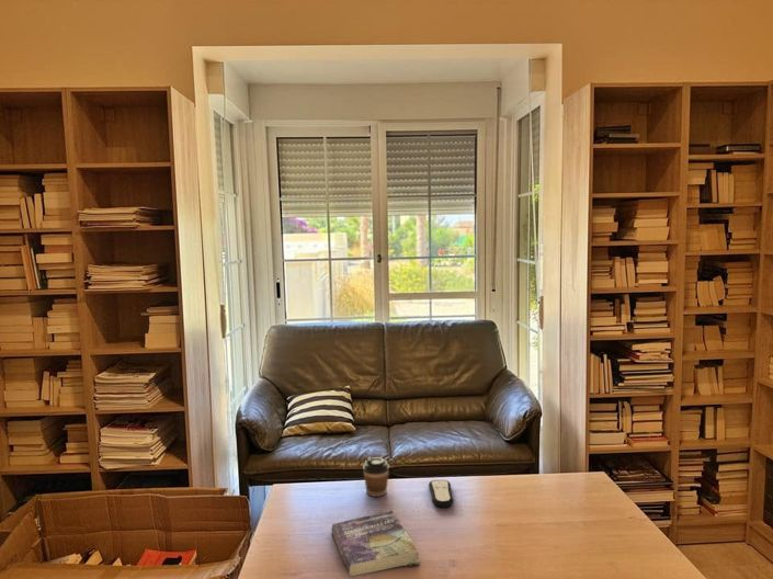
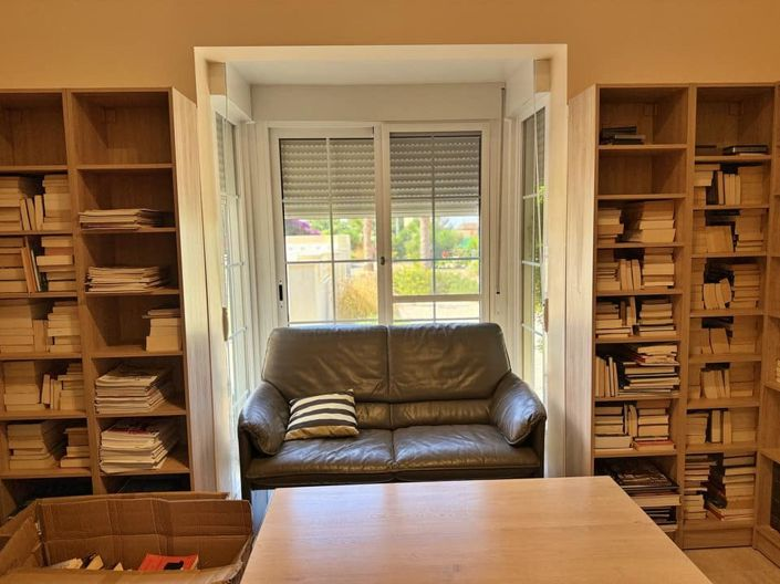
- coffee cup [362,456,390,498]
- remote control [428,479,454,508]
- book [331,510,421,577]
